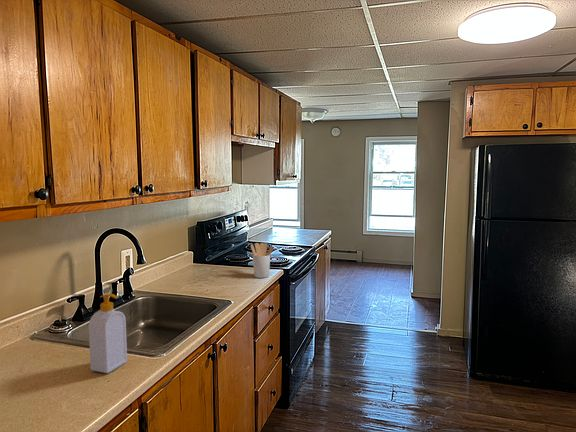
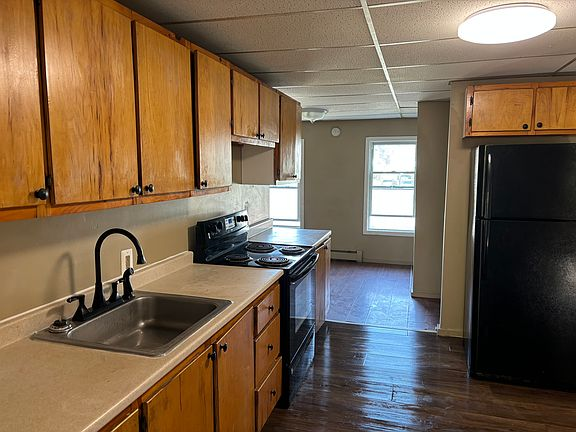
- soap bottle [88,293,128,374]
- utensil holder [250,242,274,279]
